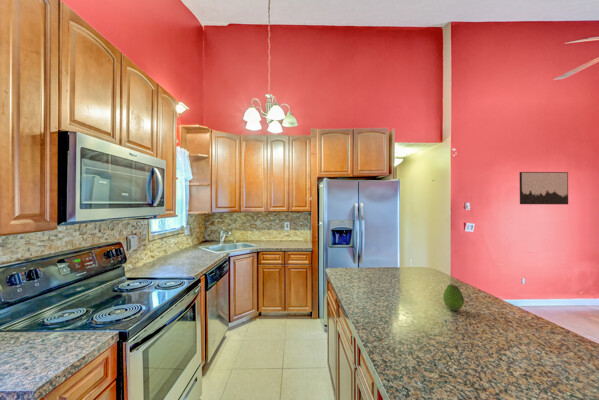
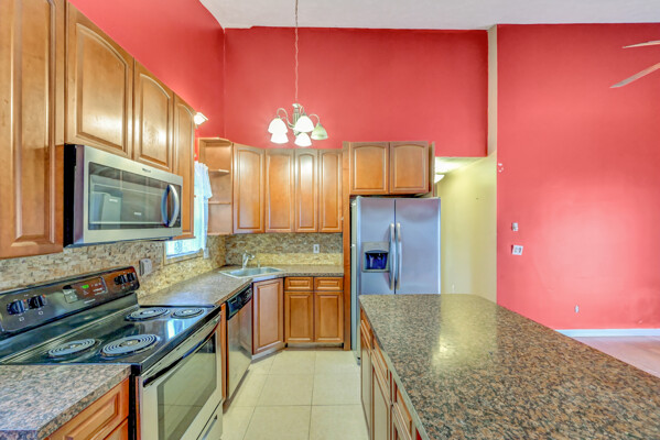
- wall art [519,171,569,205]
- fruit [442,283,465,311]
